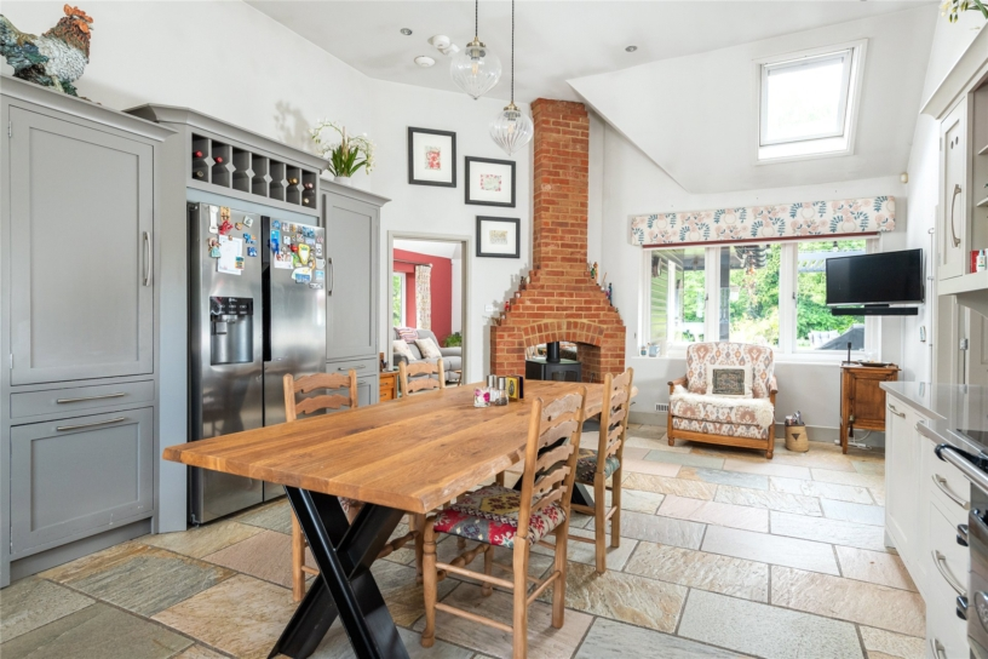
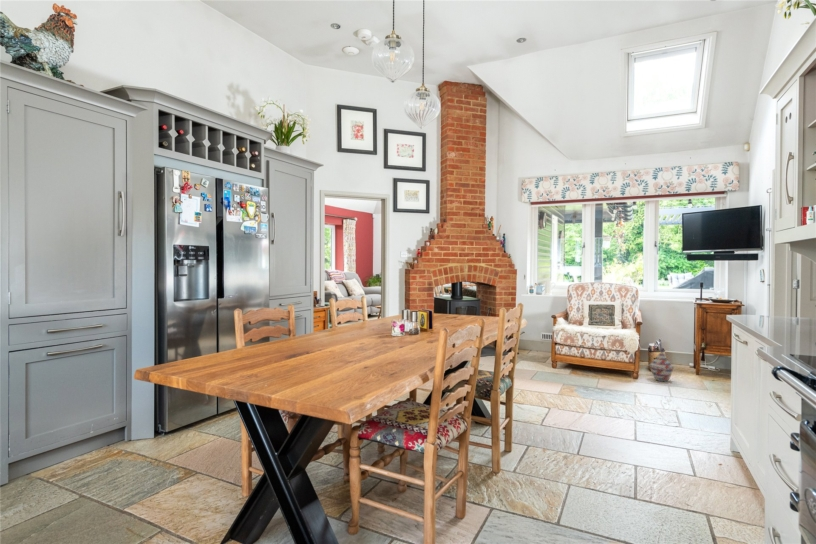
+ woven basket [648,348,675,382]
